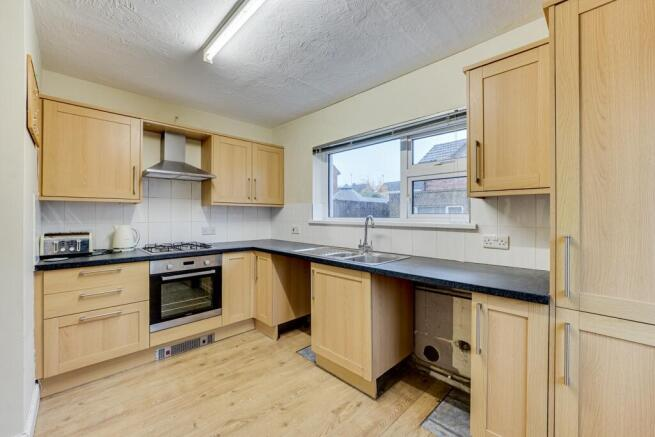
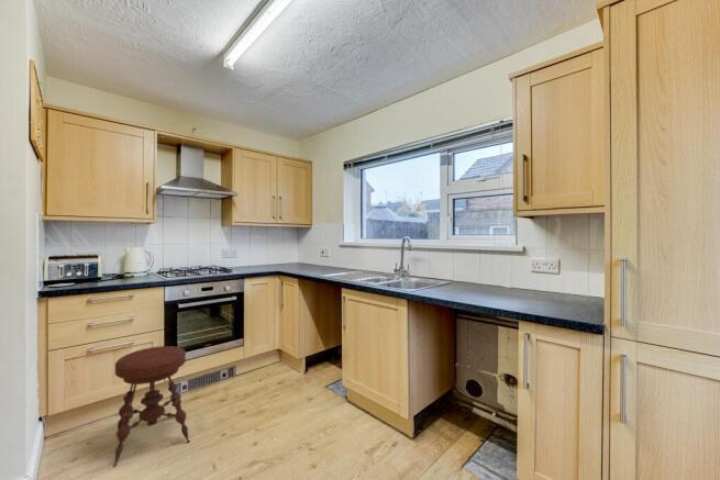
+ stool [112,345,191,468]
